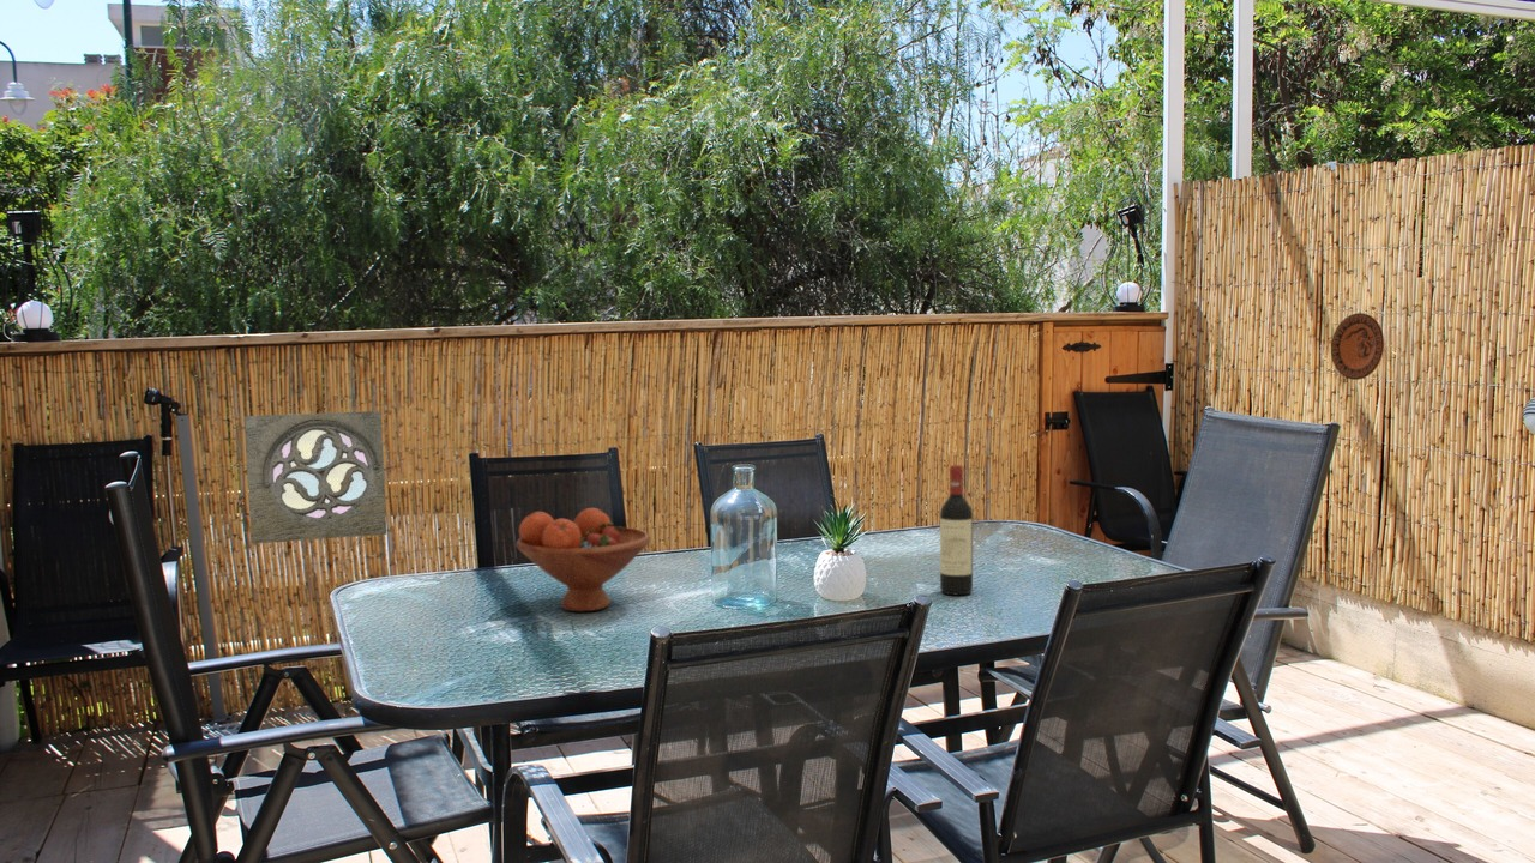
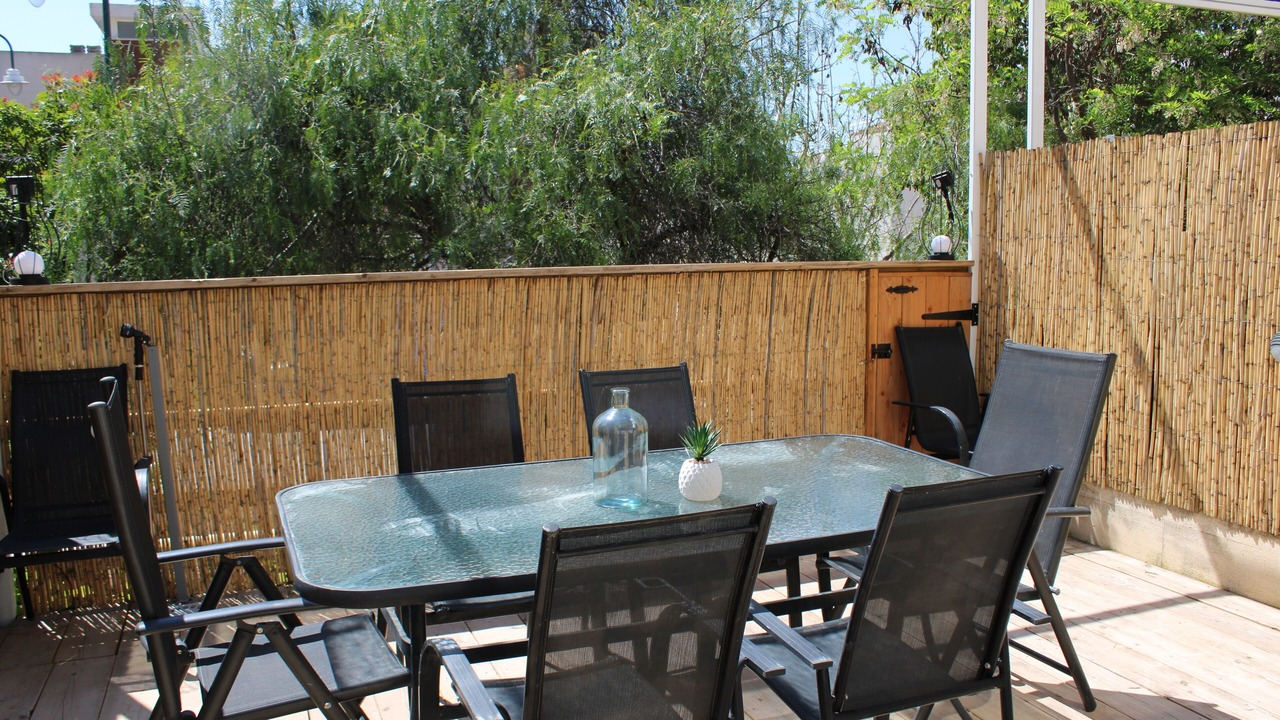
- wine bottle [939,464,974,597]
- fruit bowl [514,507,651,612]
- decorative plate [1330,312,1385,381]
- wall ornament [243,410,387,545]
